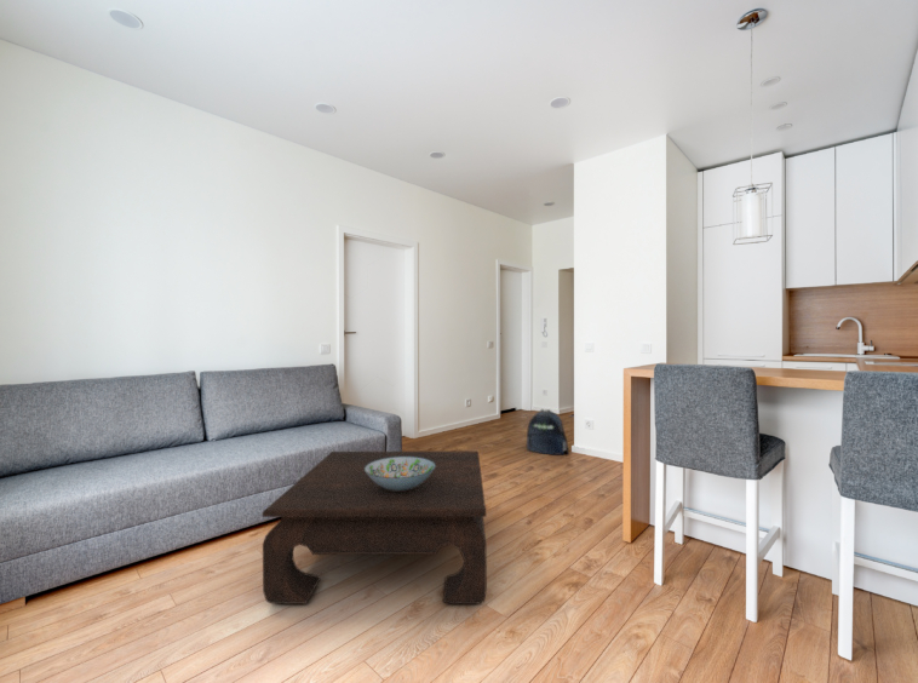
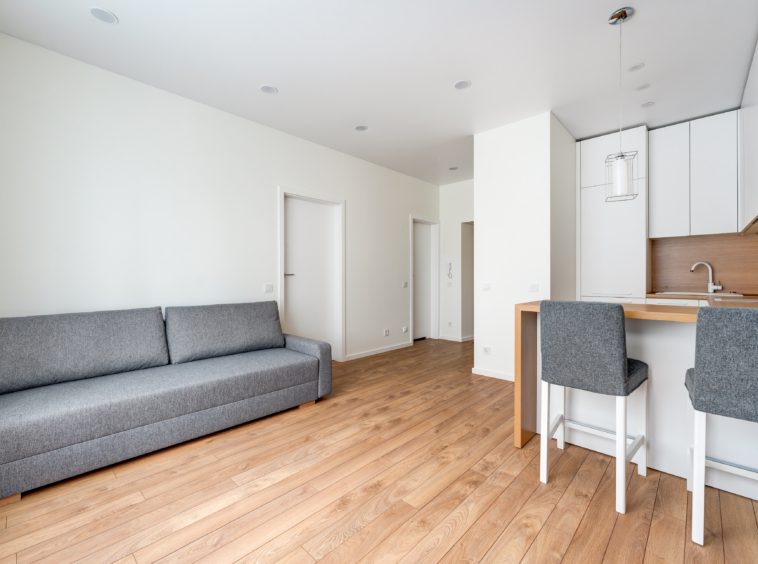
- backpack [526,408,570,457]
- coffee table [262,449,488,605]
- decorative bowl [365,457,436,490]
